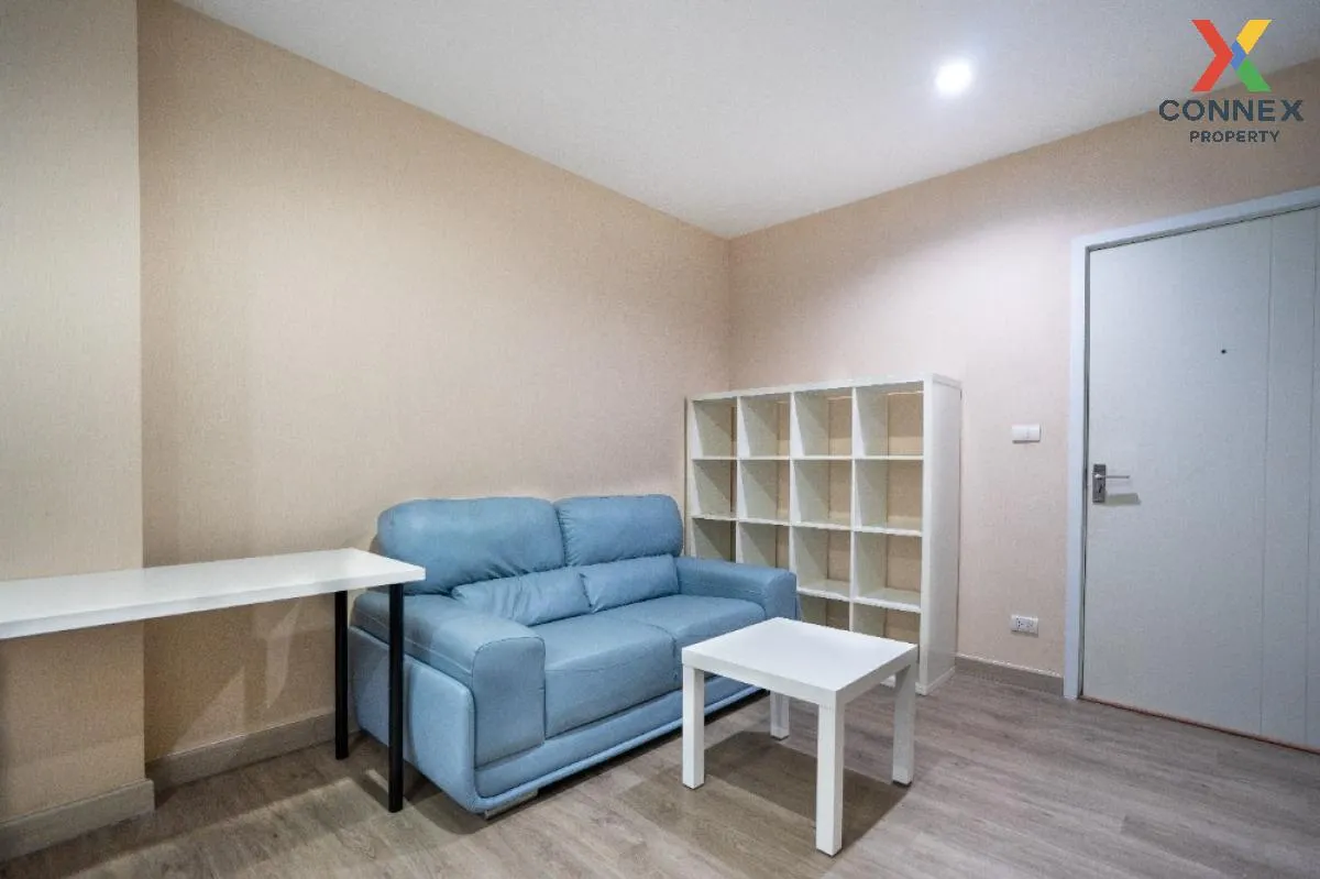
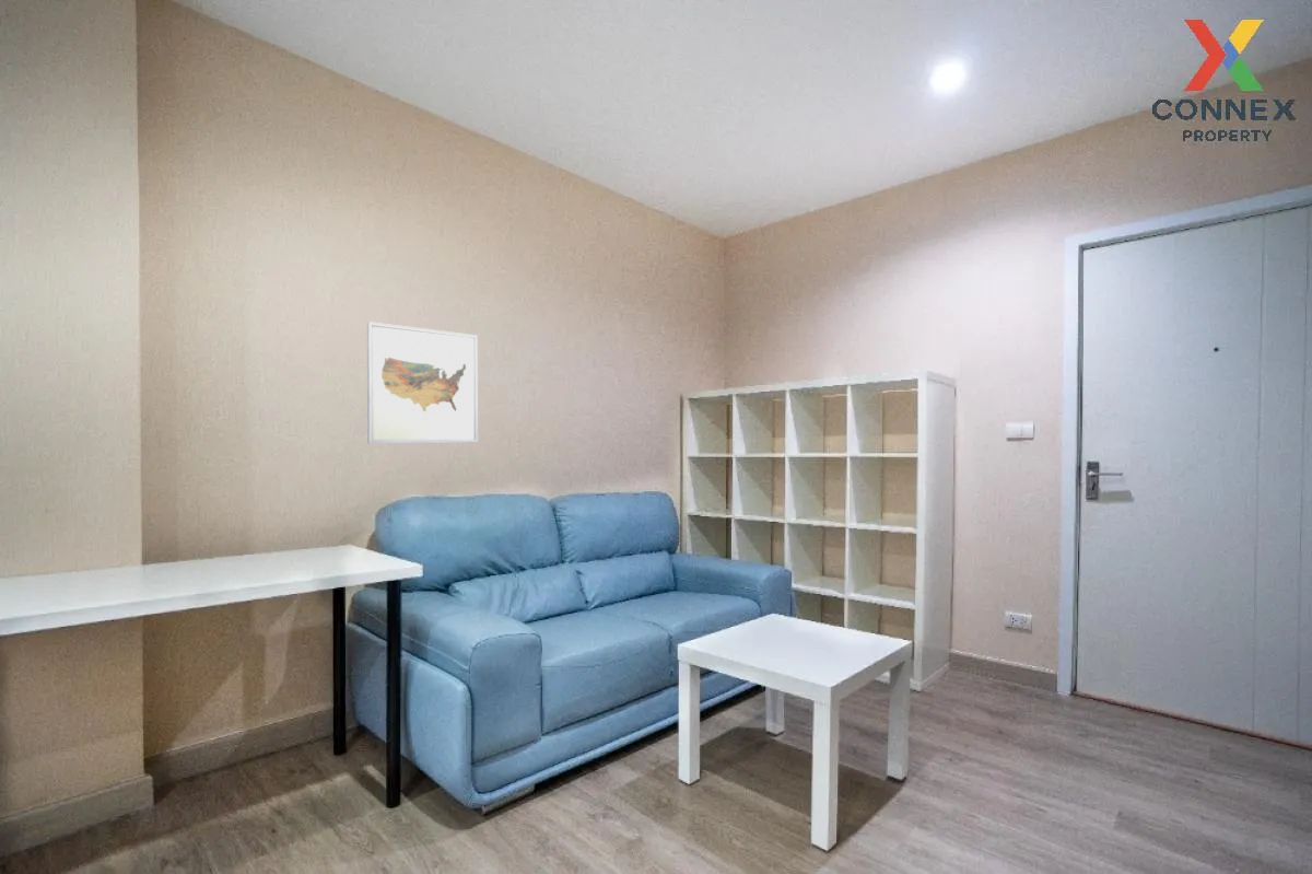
+ wall art [366,321,479,444]
